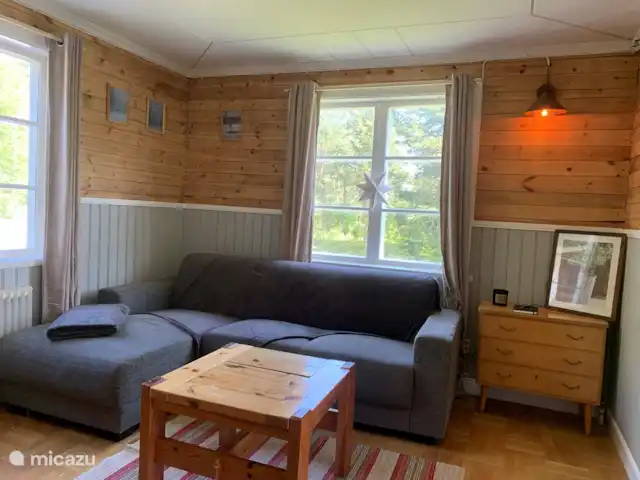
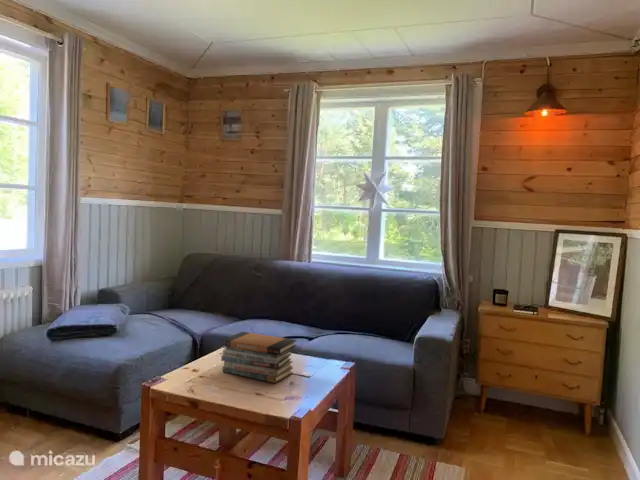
+ book stack [220,331,298,384]
